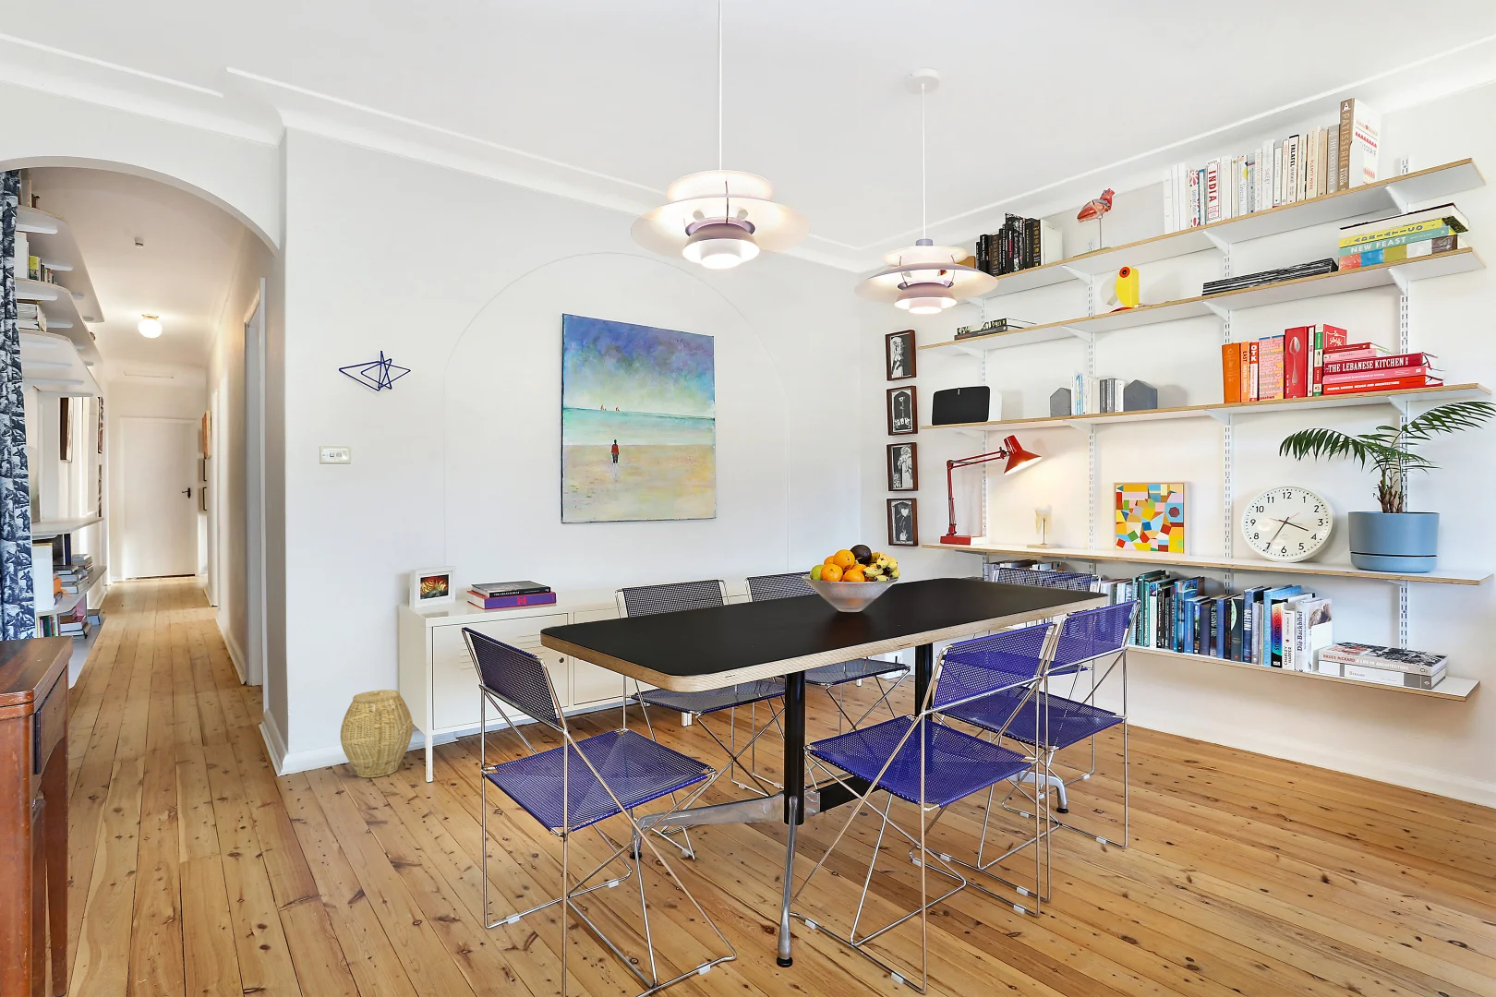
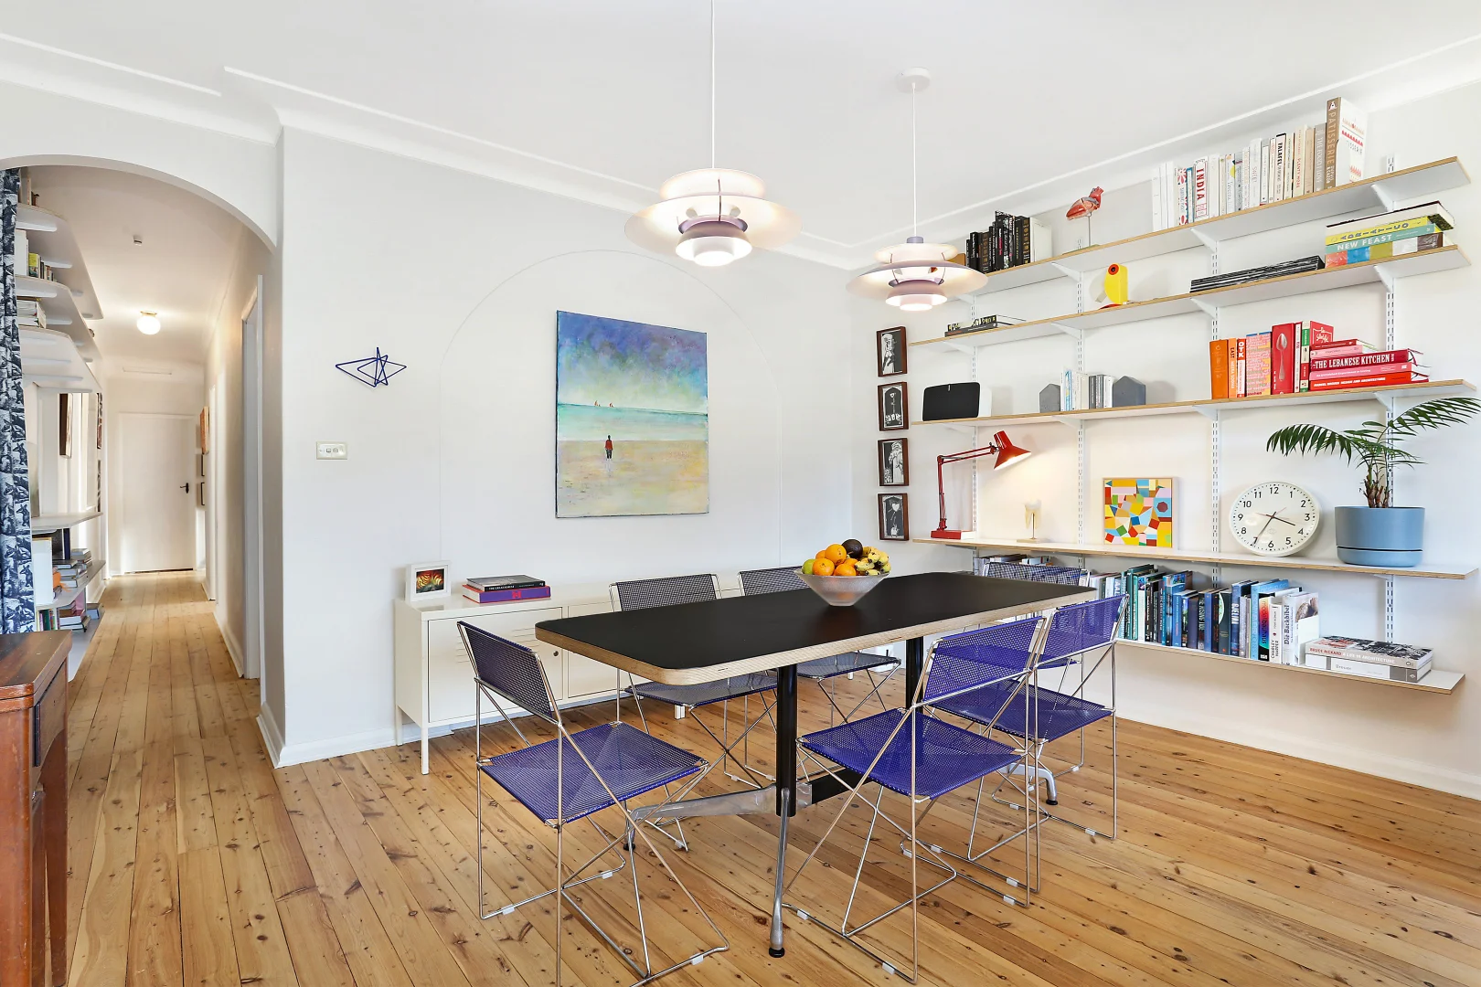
- woven basket [339,689,414,778]
